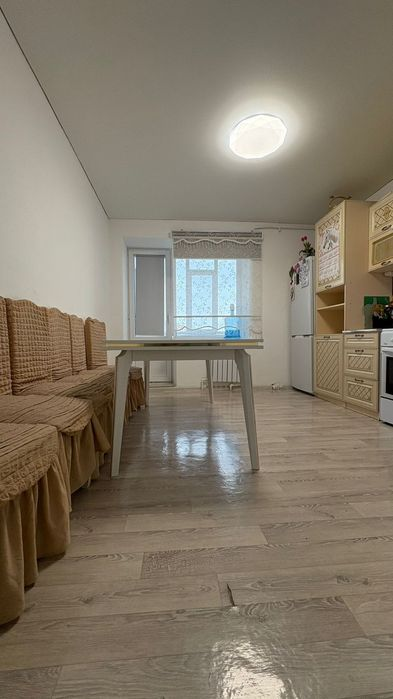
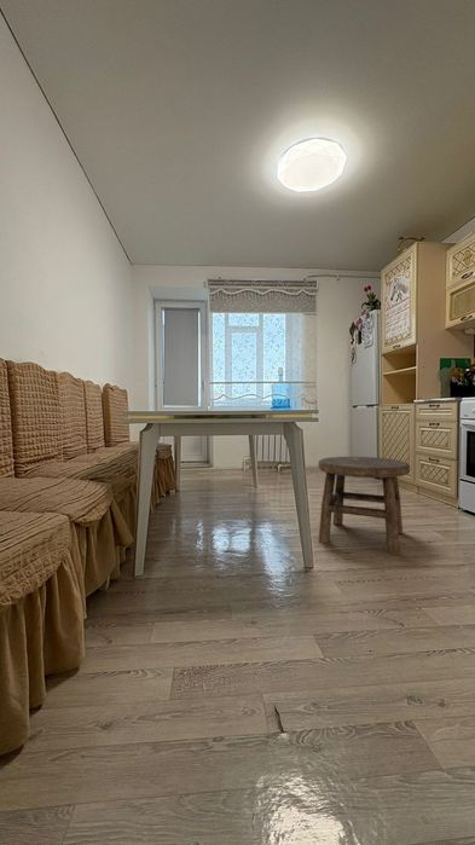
+ stool [318,456,411,556]
